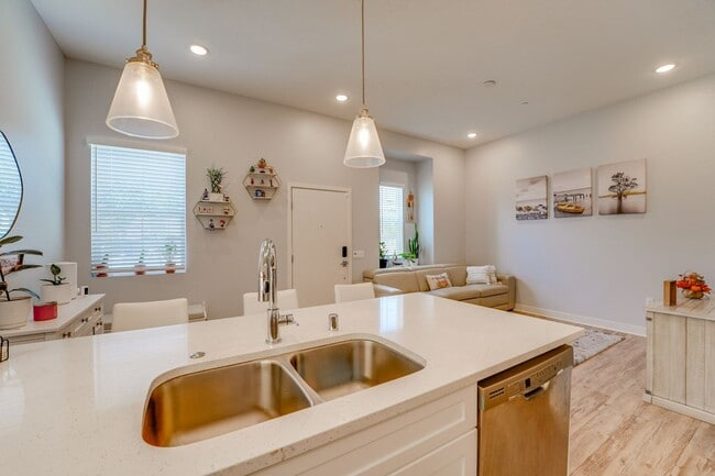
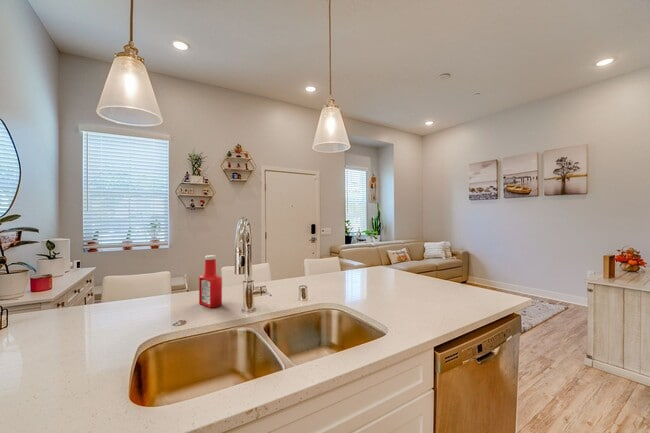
+ soap bottle [198,254,223,309]
